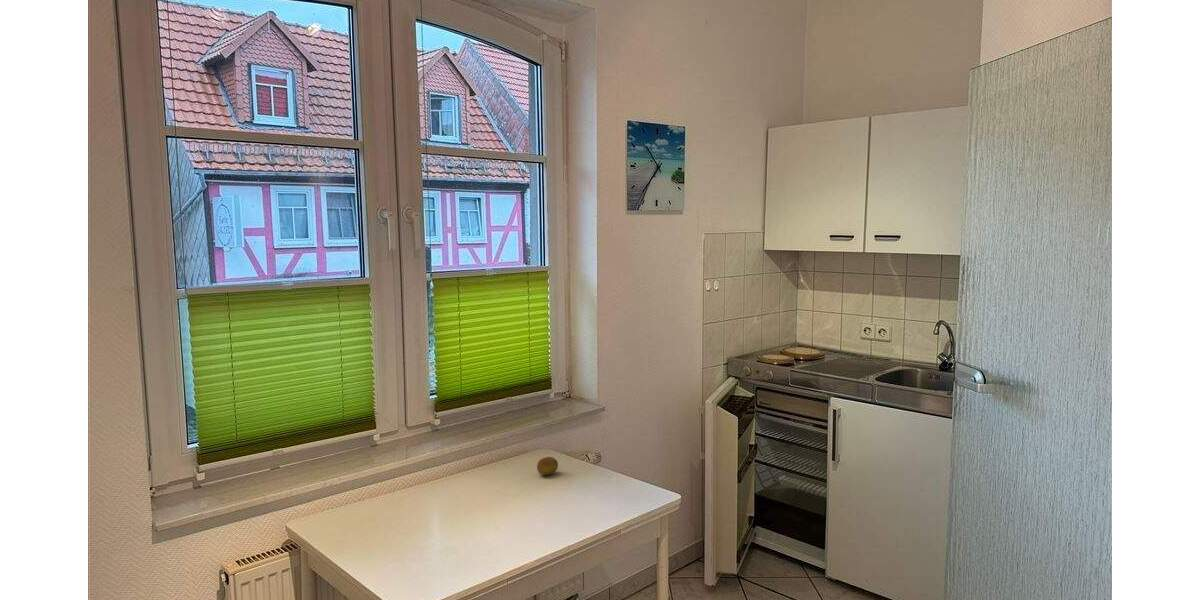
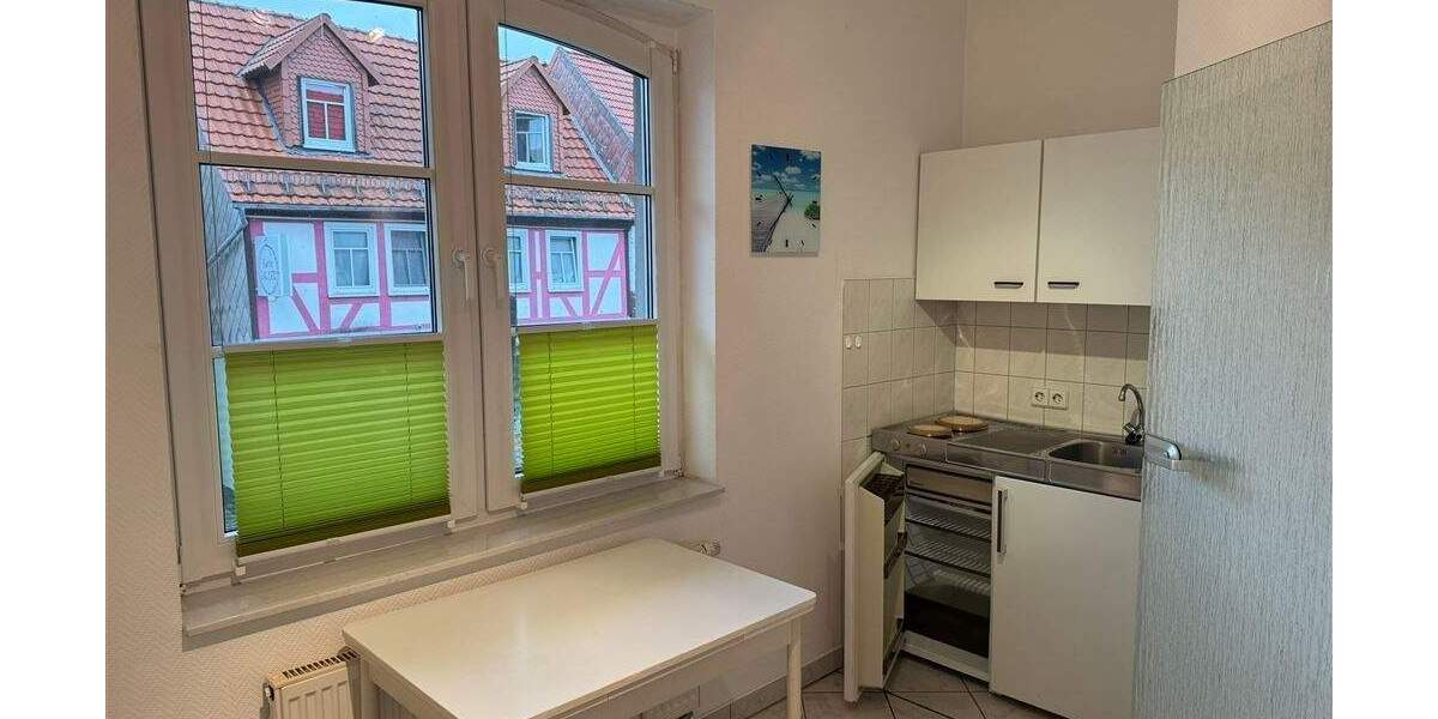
- fruit [536,456,559,476]
